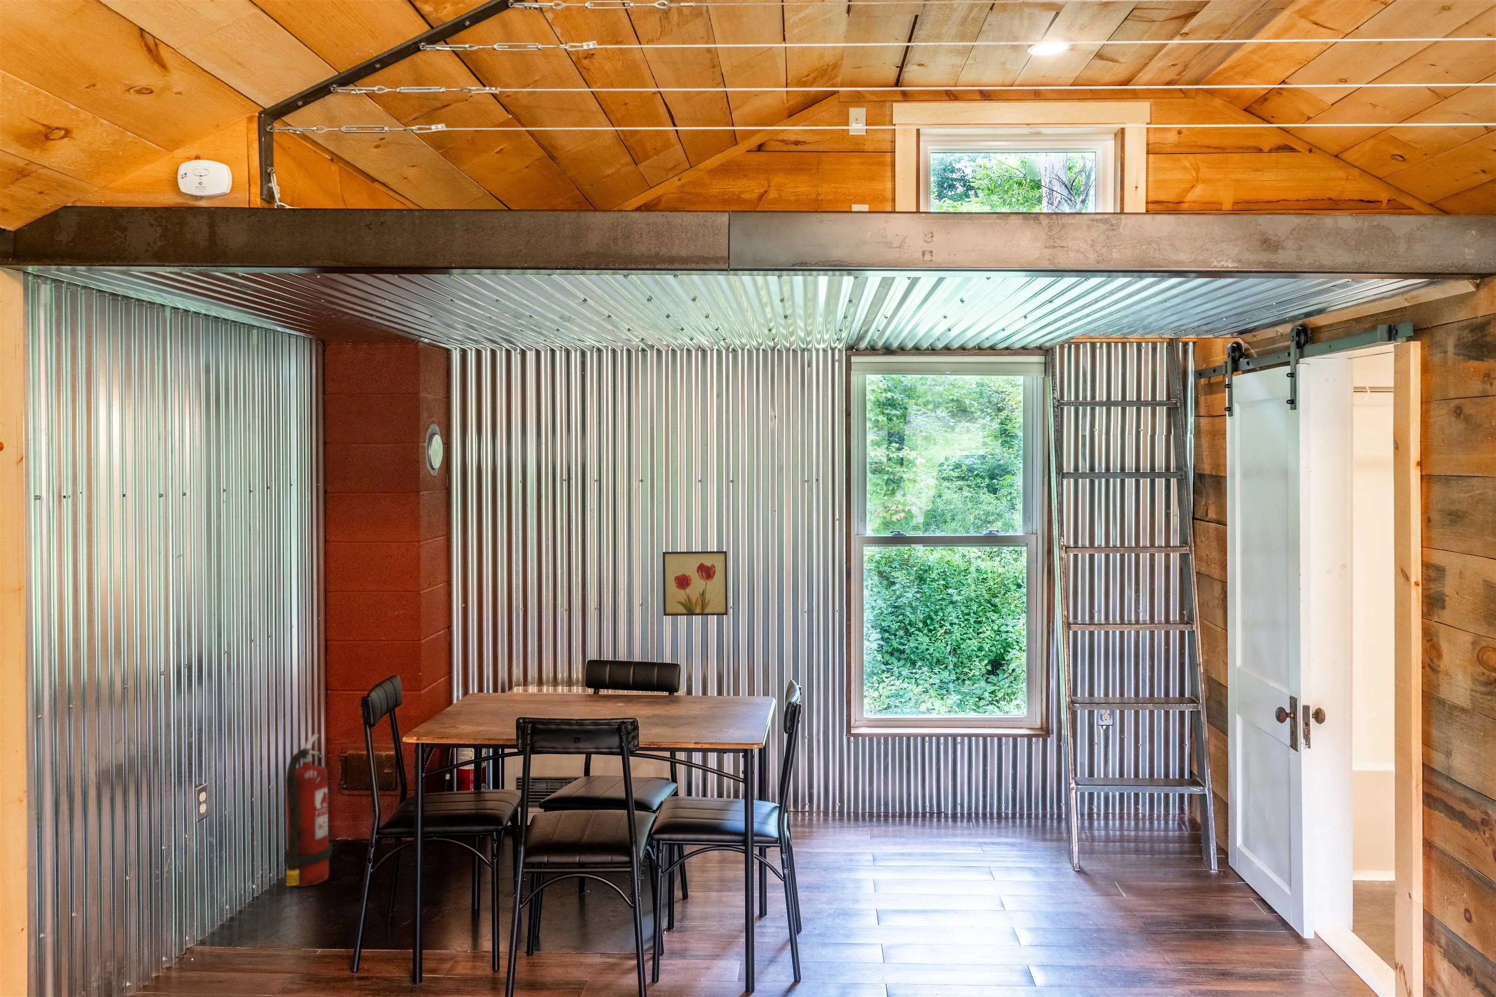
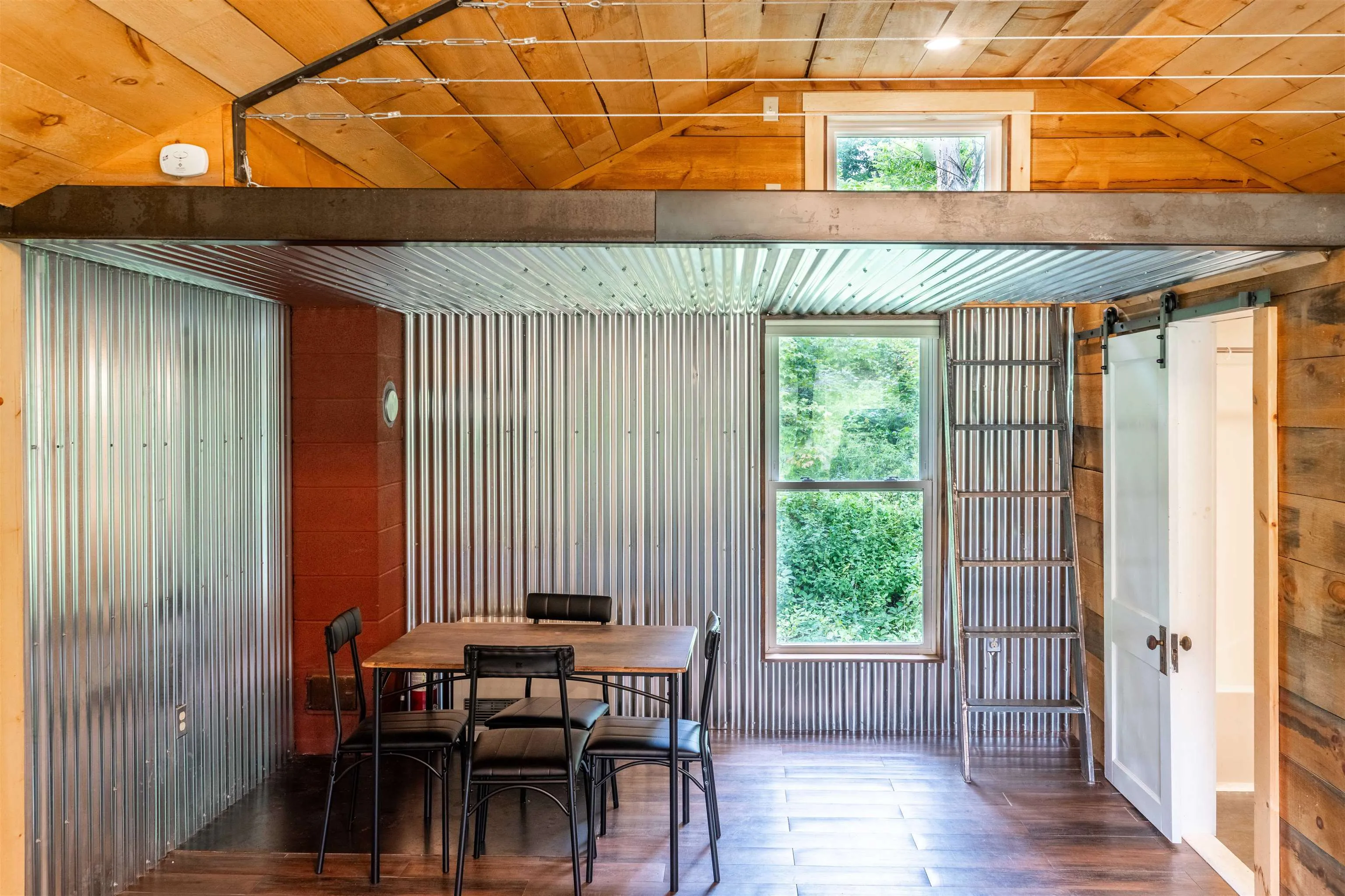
- wall art [662,551,729,616]
- fire extinguisher [284,733,333,888]
